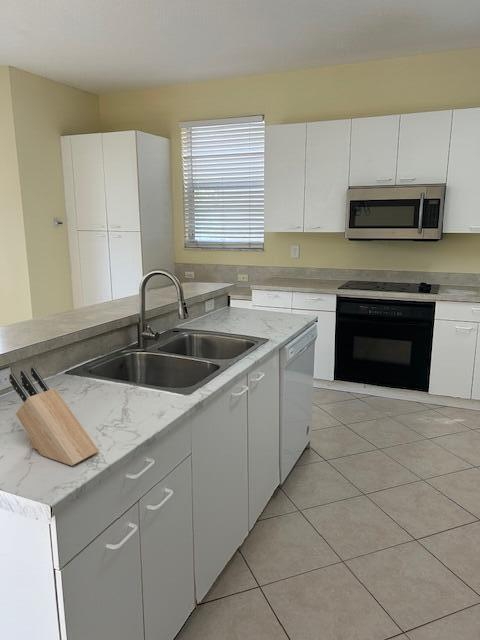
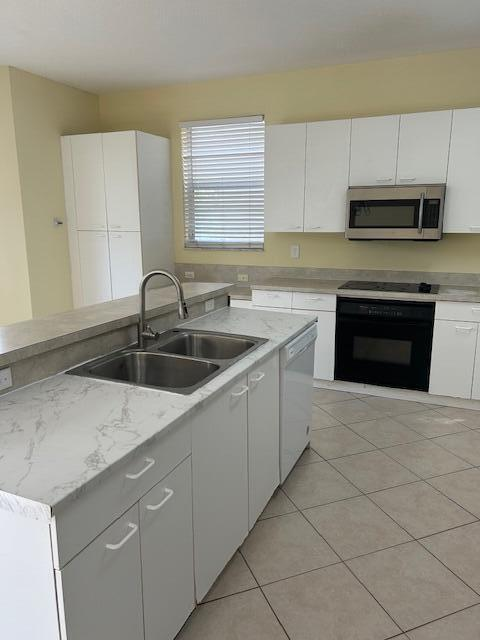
- knife block [8,366,100,467]
